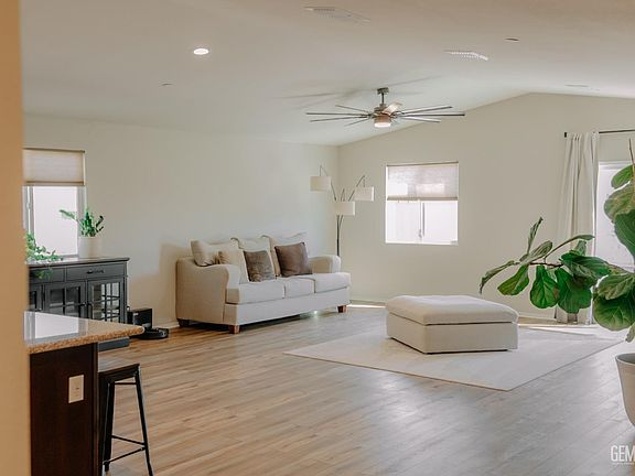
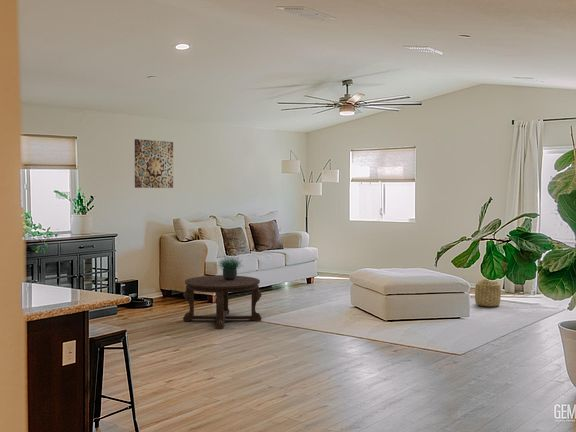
+ basket [474,277,502,308]
+ wall art [134,138,174,189]
+ coffee table [182,274,263,330]
+ potted plant [216,249,243,280]
